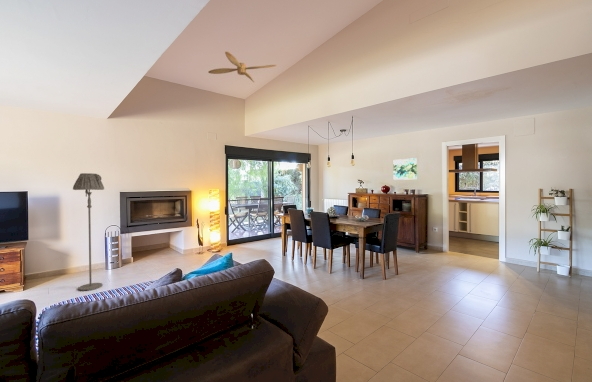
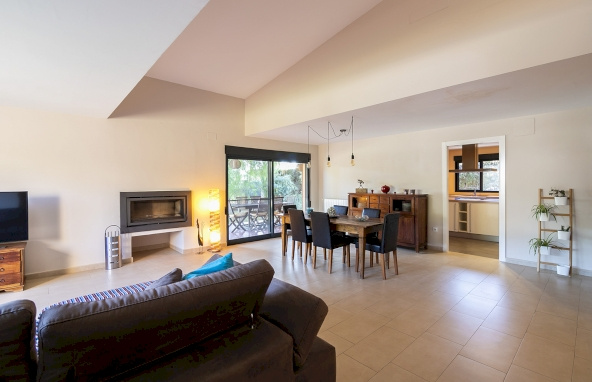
- floor lamp [72,172,105,292]
- wall art [393,157,418,181]
- ceiling fan [207,51,278,83]
